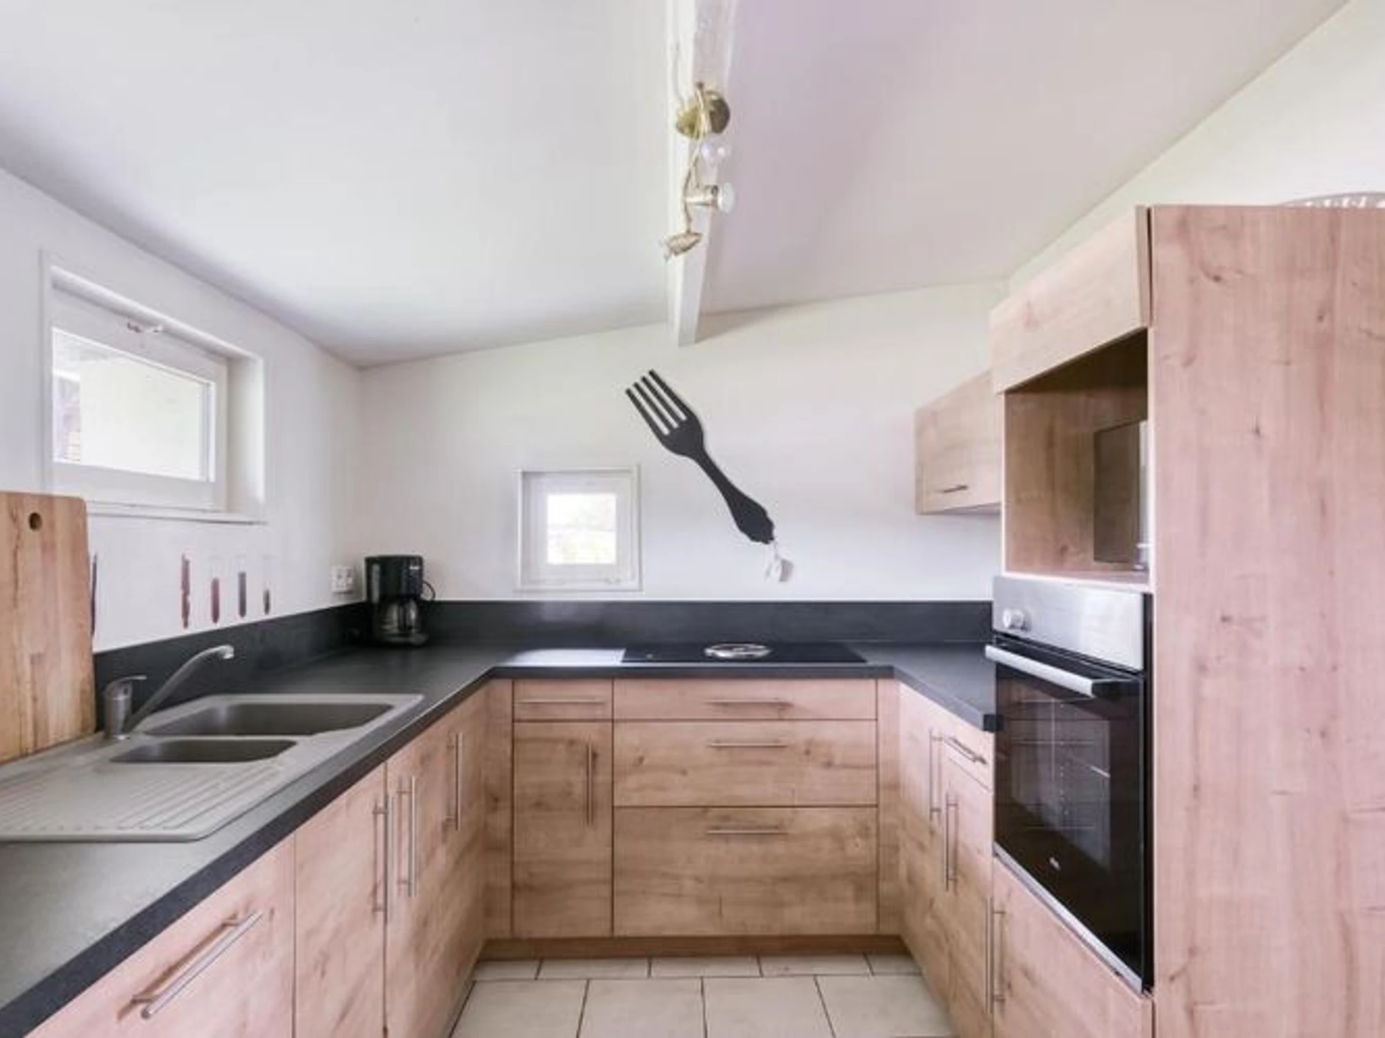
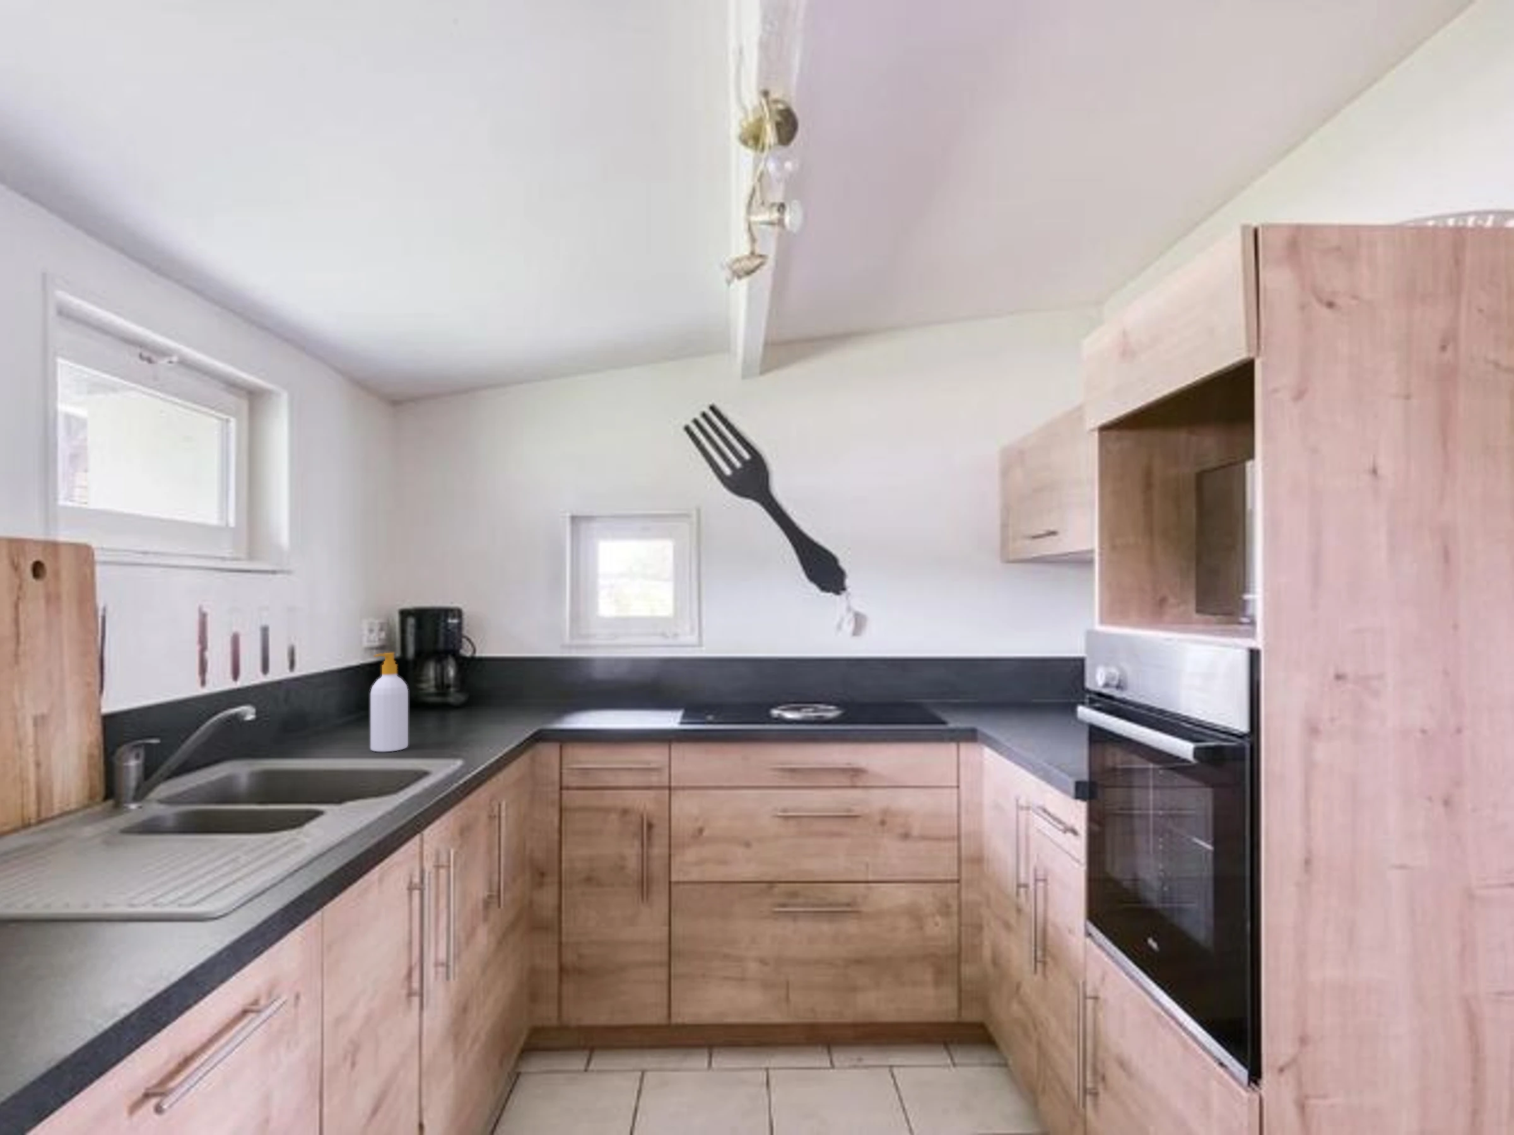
+ soap bottle [370,652,409,752]
